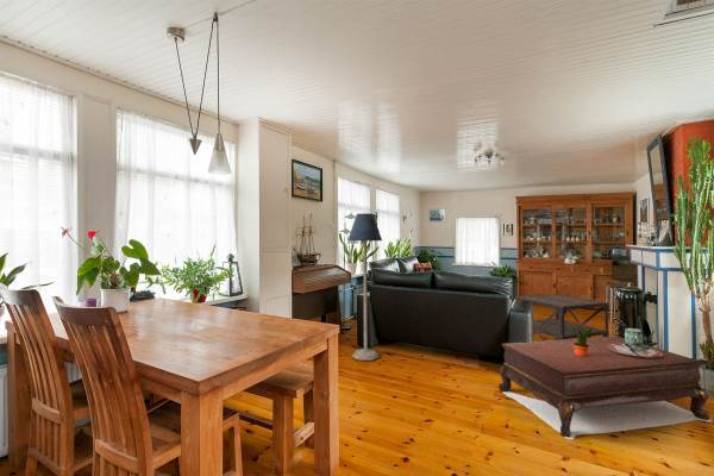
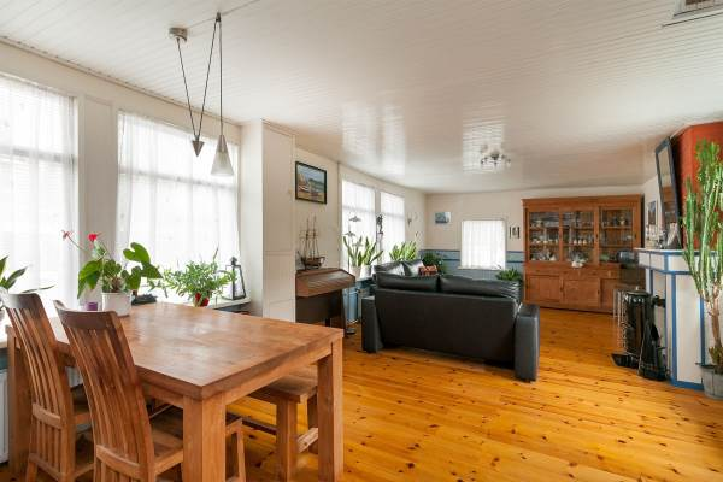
- coffee table [497,336,714,440]
- side table [514,293,610,342]
- potted plant [574,326,594,357]
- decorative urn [607,327,663,358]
- floor lamp [346,212,383,362]
